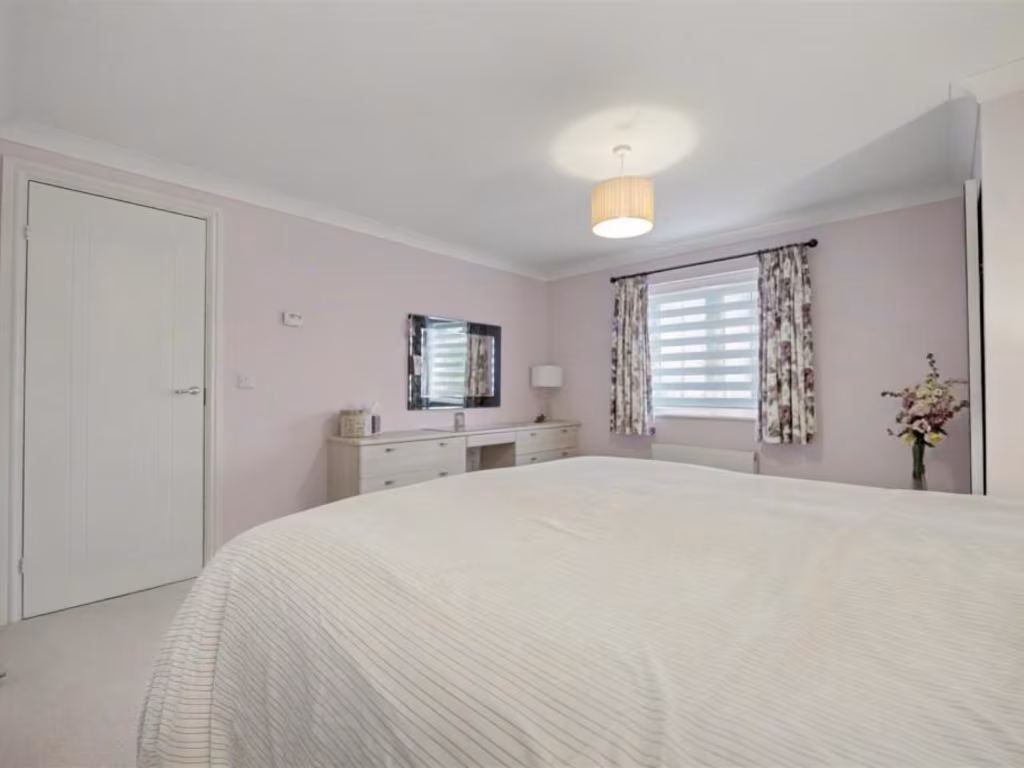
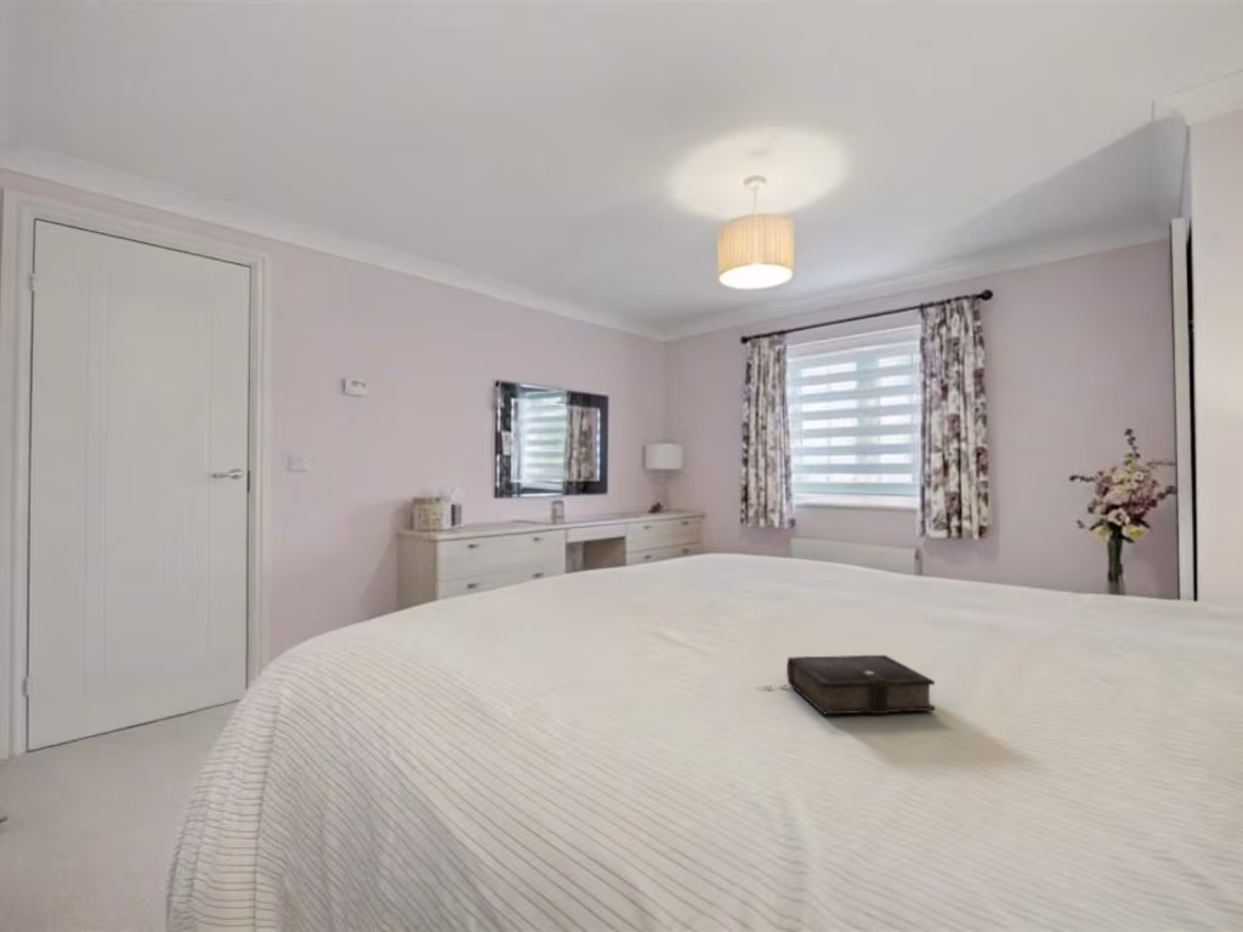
+ book [756,654,936,716]
